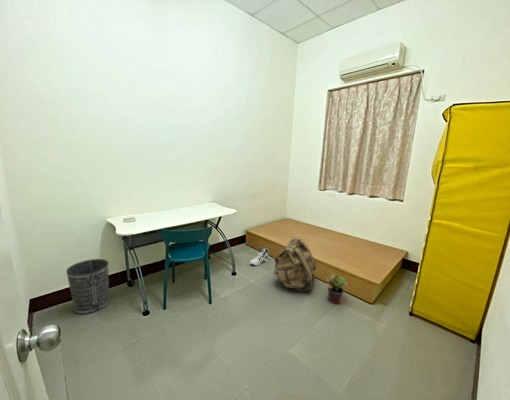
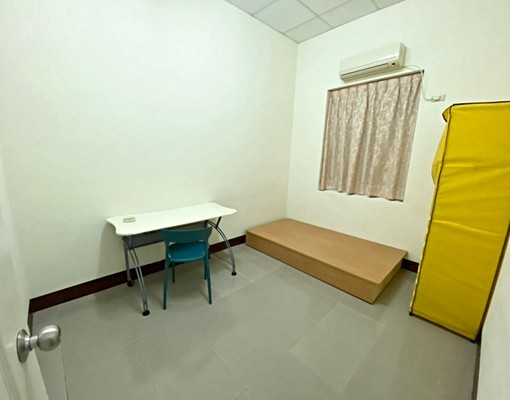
- wastebasket [65,258,110,315]
- backpack [272,236,318,294]
- potted plant [325,273,349,305]
- sneaker [249,246,270,266]
